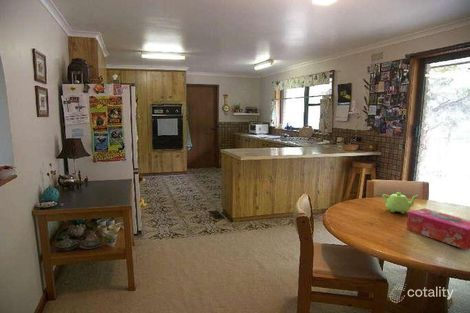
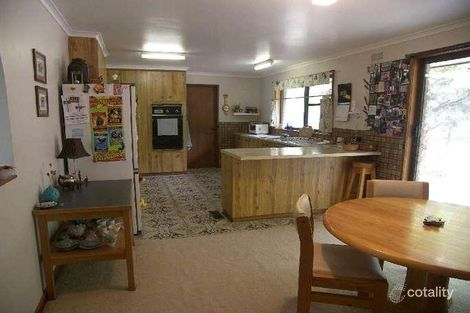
- teapot [381,191,419,215]
- tissue box [406,207,470,251]
